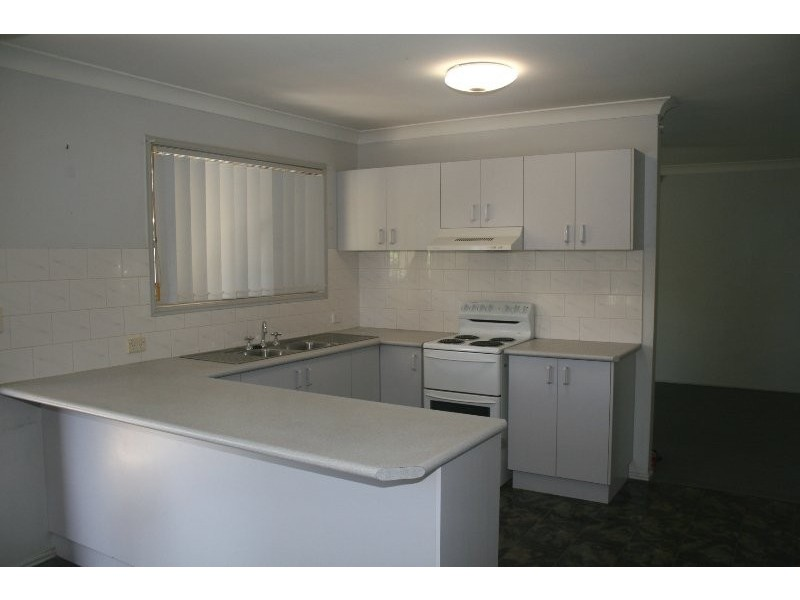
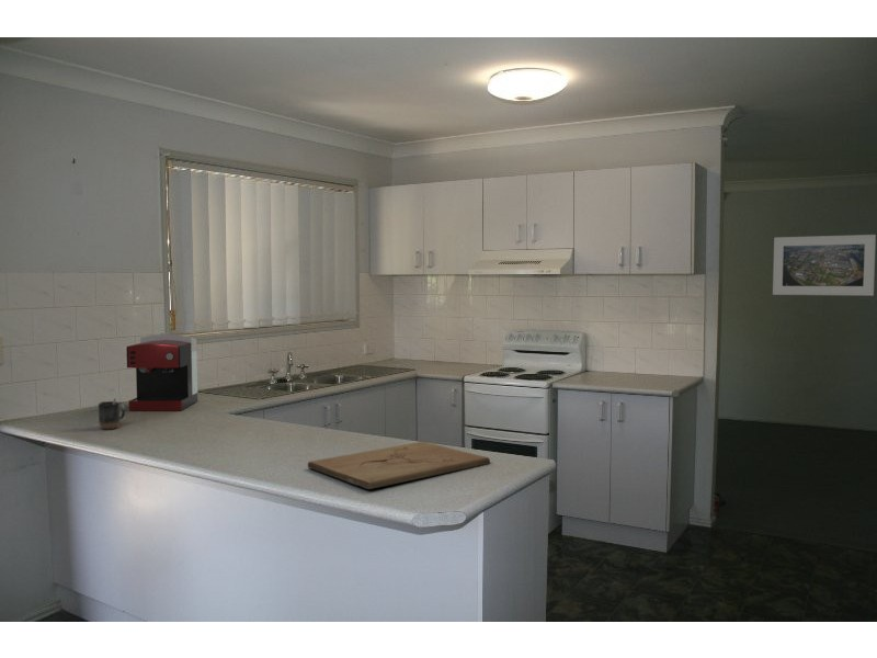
+ mug [98,397,127,430]
+ coffee maker [125,333,198,412]
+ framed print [772,234,877,297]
+ cutting board [307,441,491,490]
